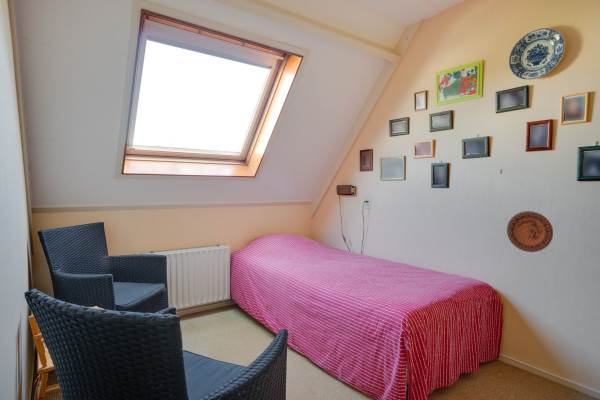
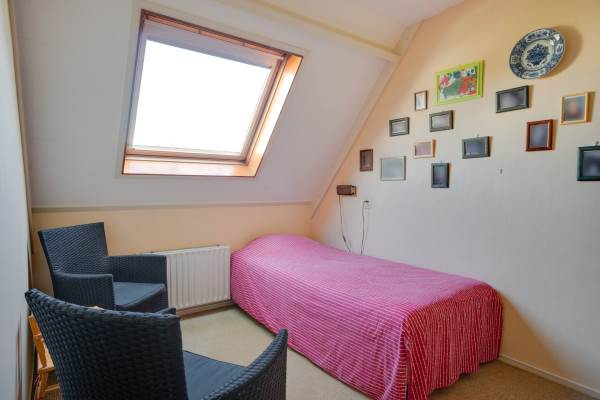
- decorative plate [506,210,554,253]
